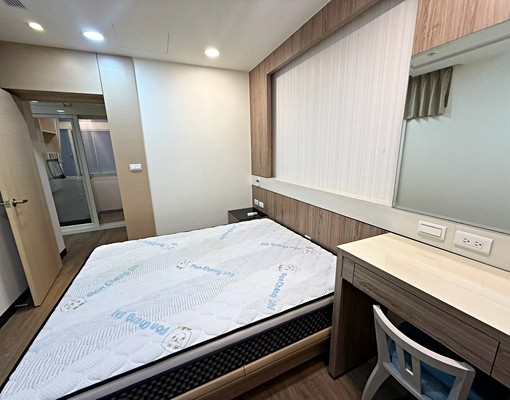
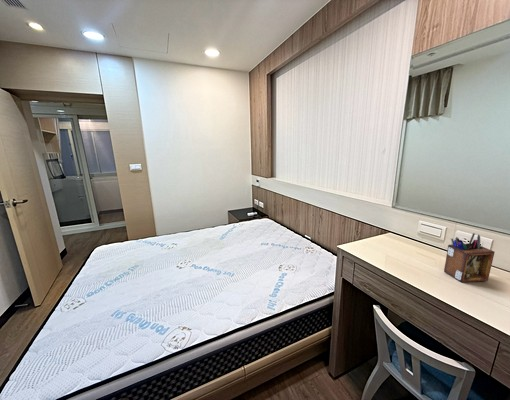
+ desk organizer [443,232,496,283]
